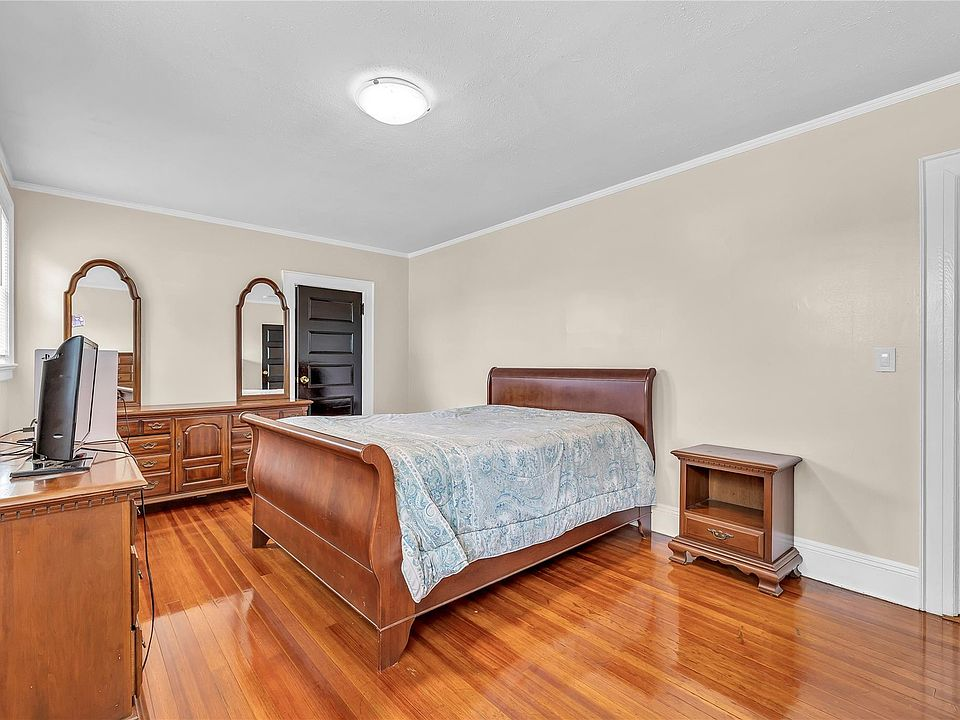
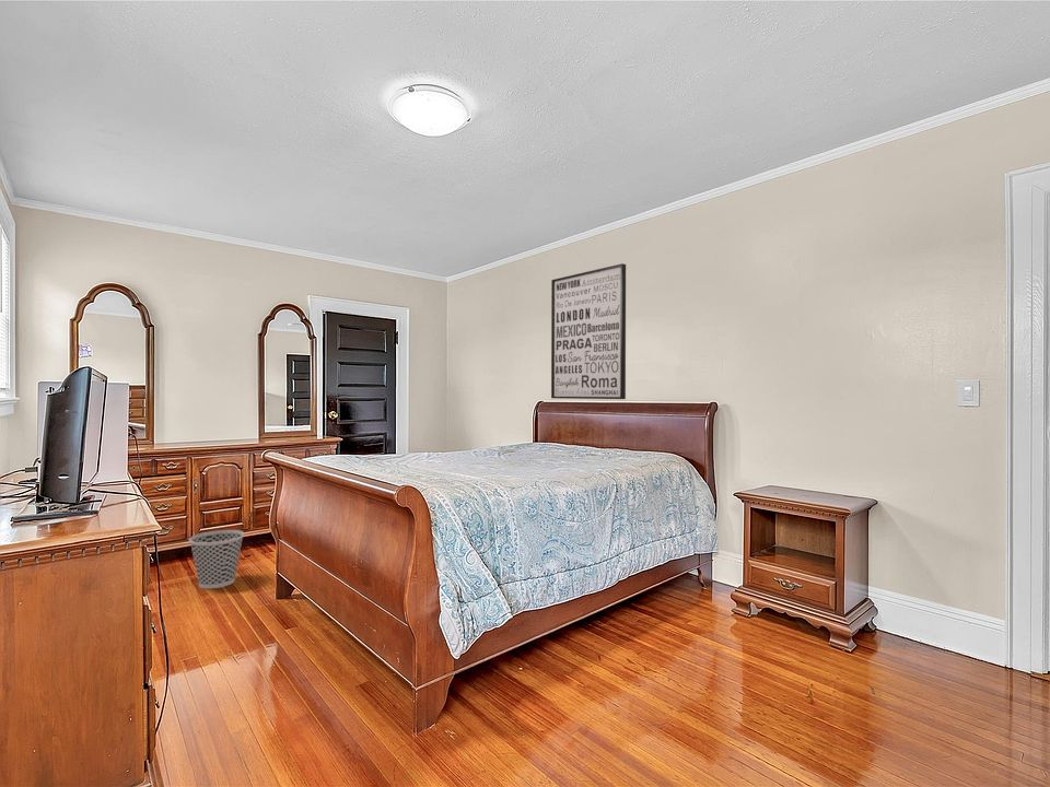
+ wastebasket [188,529,245,590]
+ wall art [550,262,627,400]
